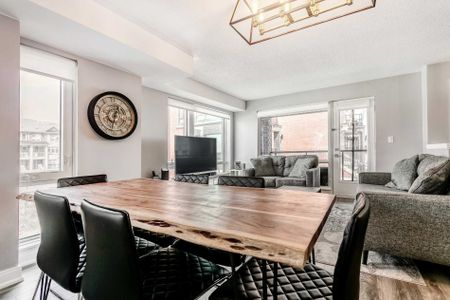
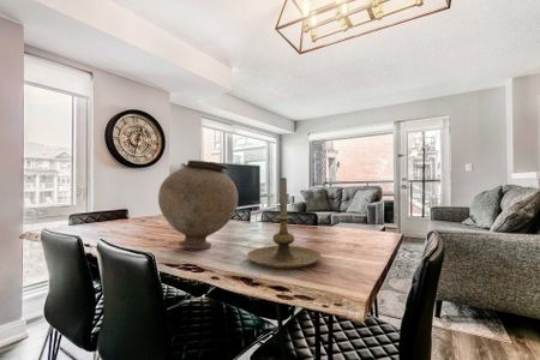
+ candle holder [246,176,322,269]
+ vase [157,160,239,250]
